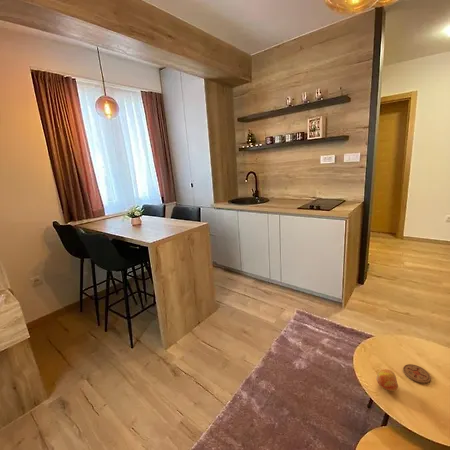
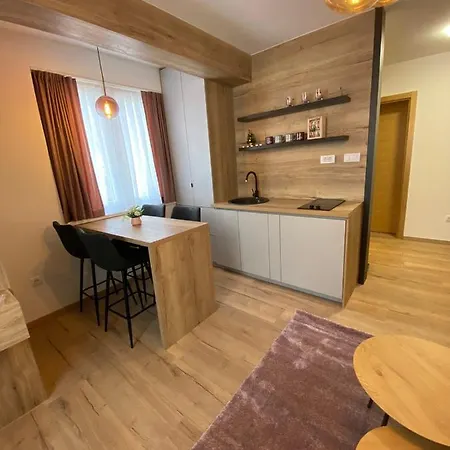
- coaster [402,363,432,384]
- fruit [376,368,399,392]
